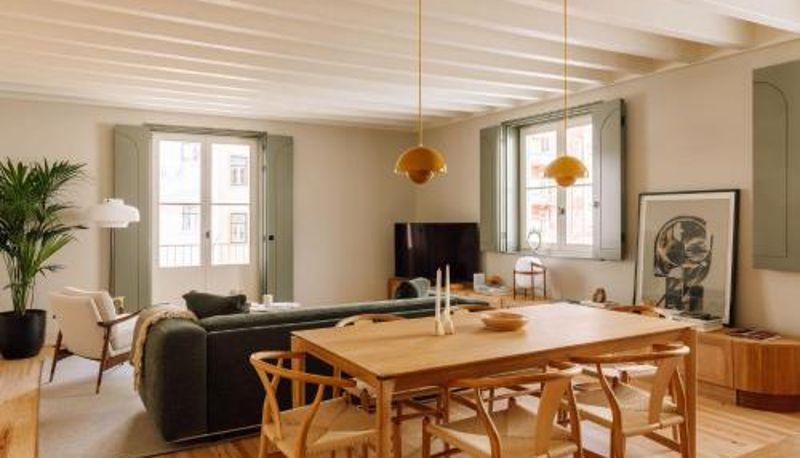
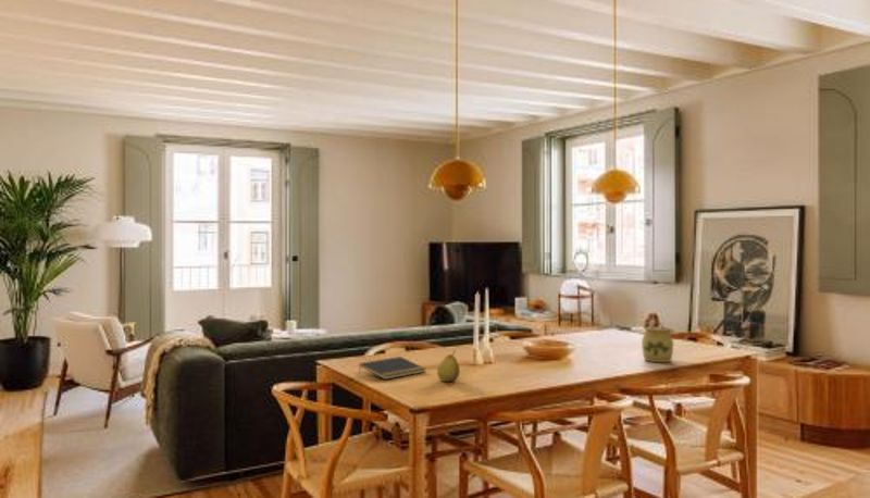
+ fruit [436,349,461,383]
+ jar [641,321,674,363]
+ notepad [358,356,427,381]
